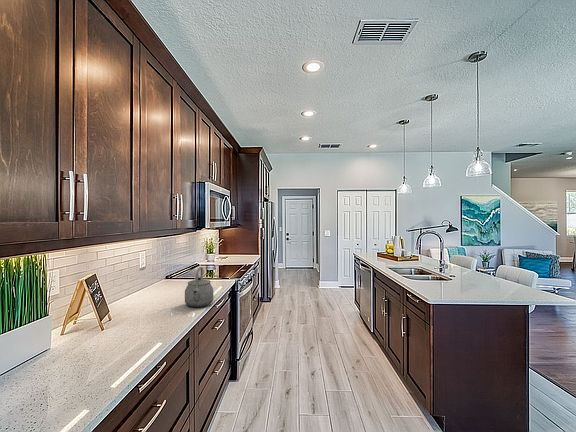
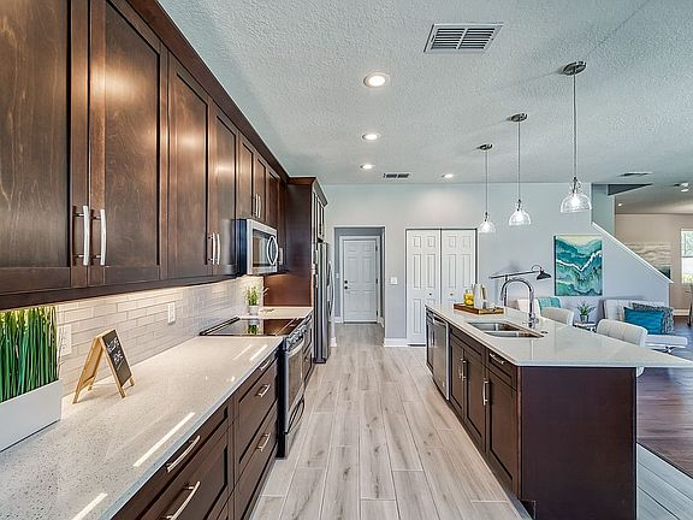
- tea kettle [184,266,214,308]
